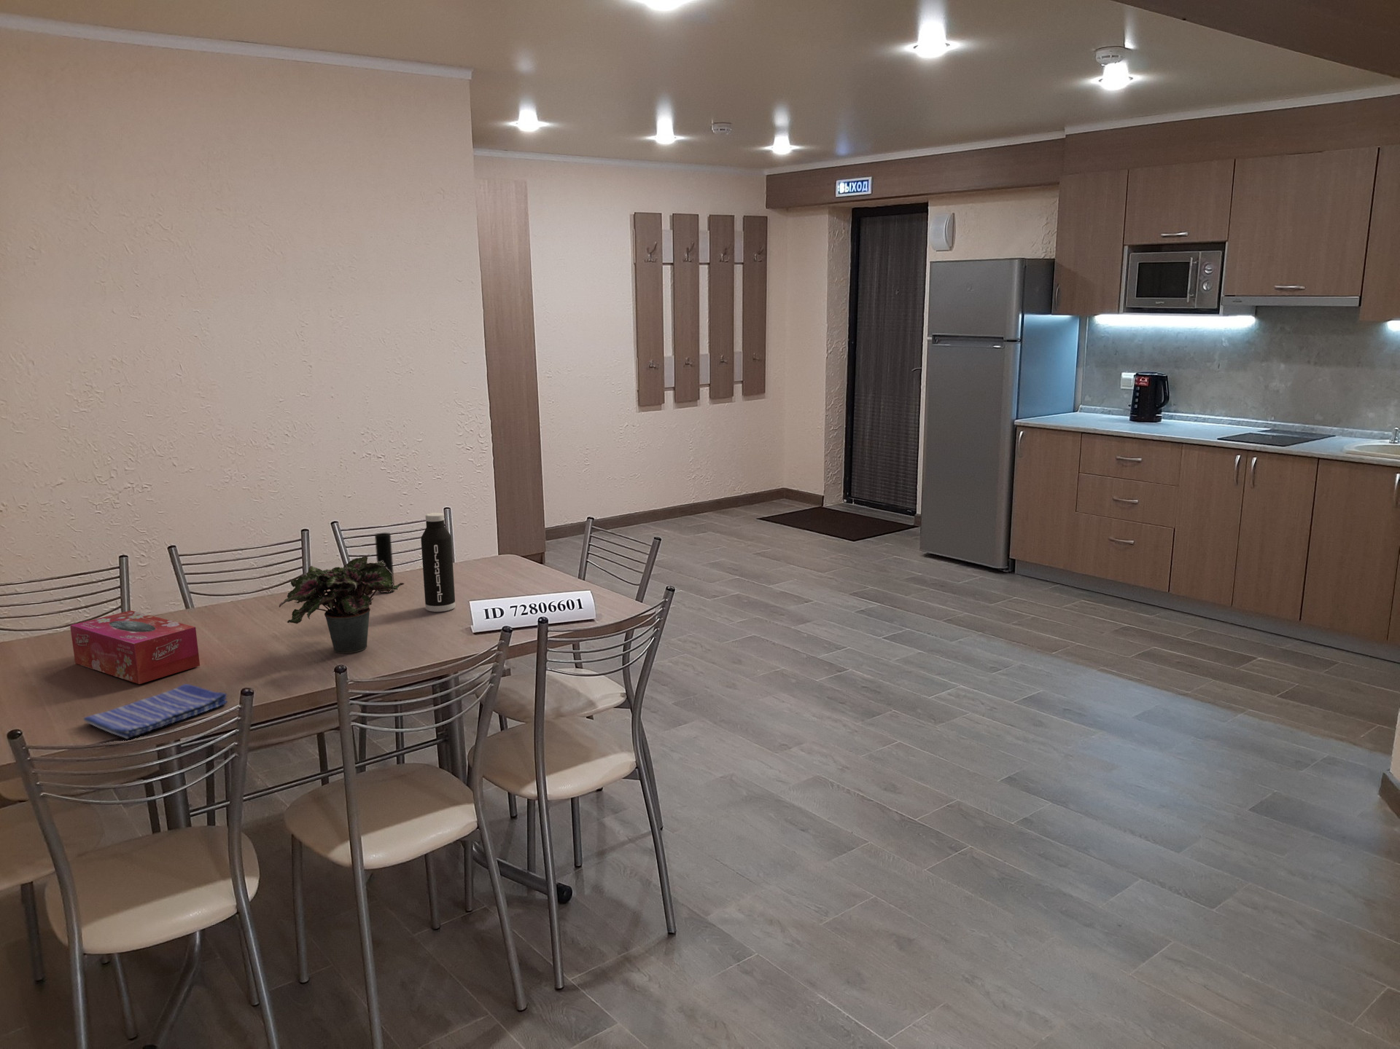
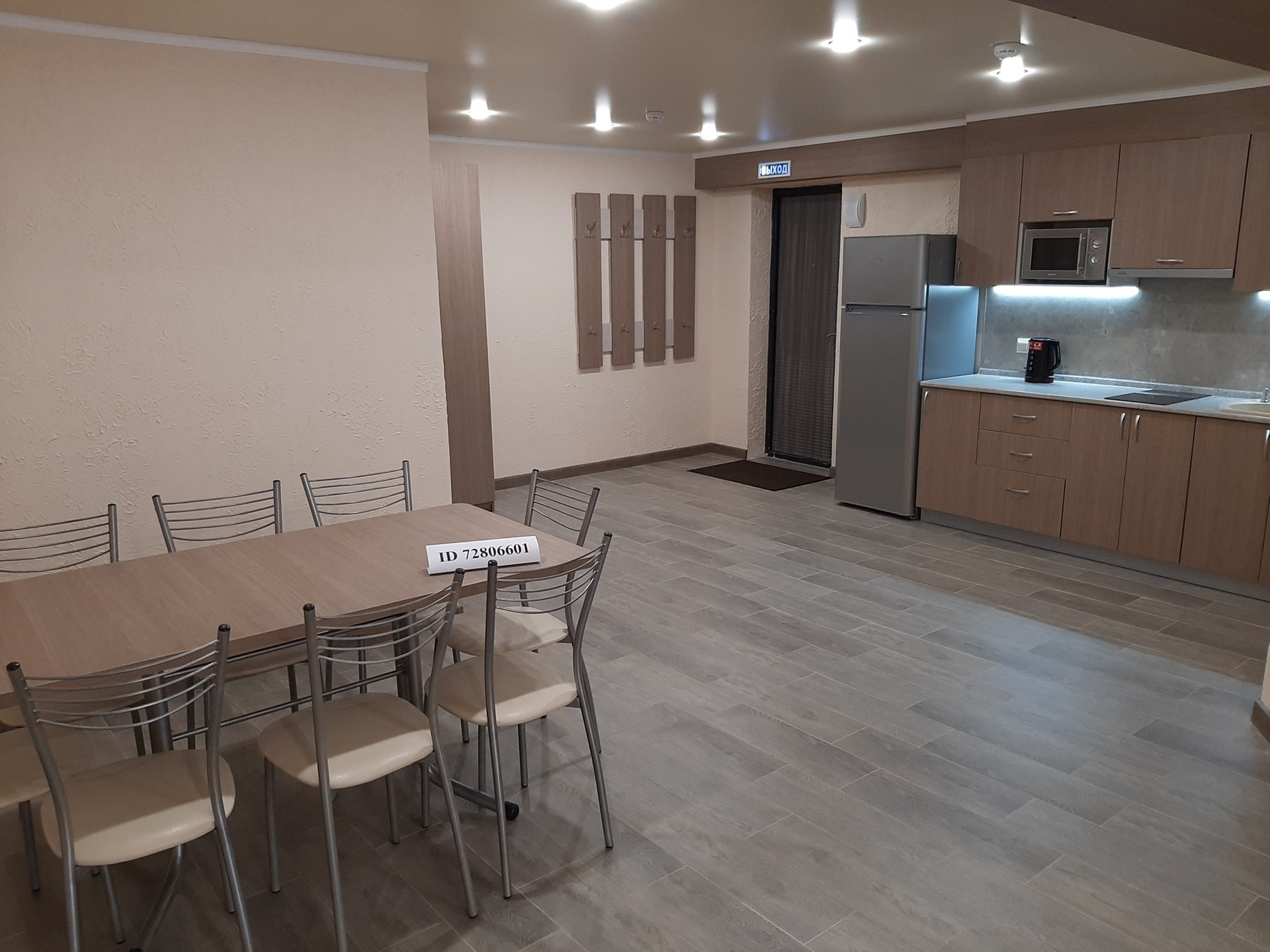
- cup [374,532,396,594]
- water bottle [420,512,455,613]
- dish towel [83,683,228,739]
- tissue box [69,609,201,684]
- potted plant [279,554,406,655]
